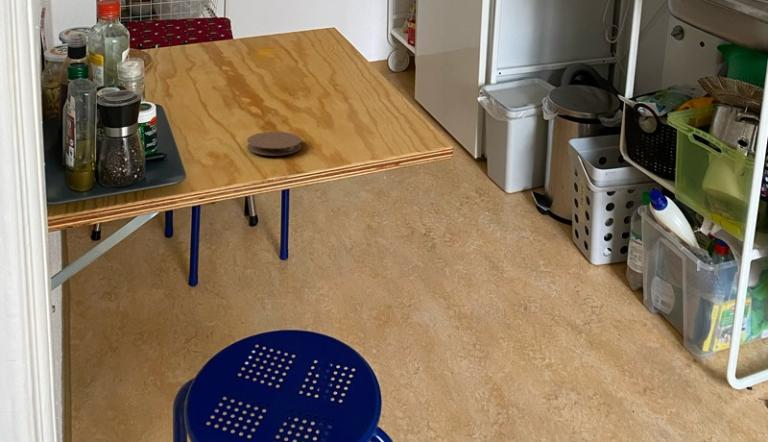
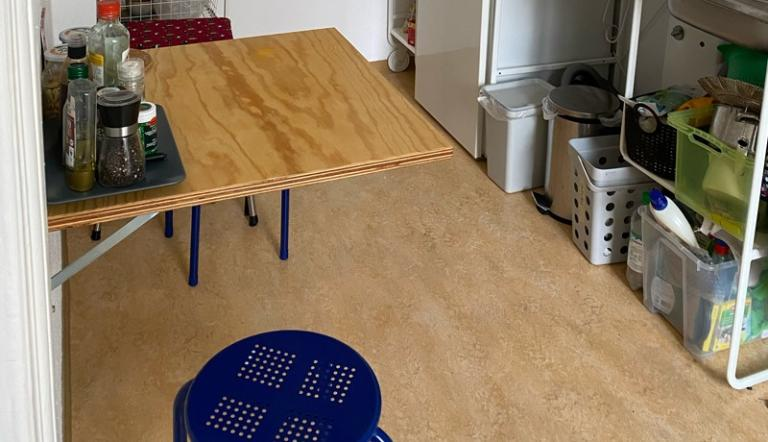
- coaster [246,131,303,156]
